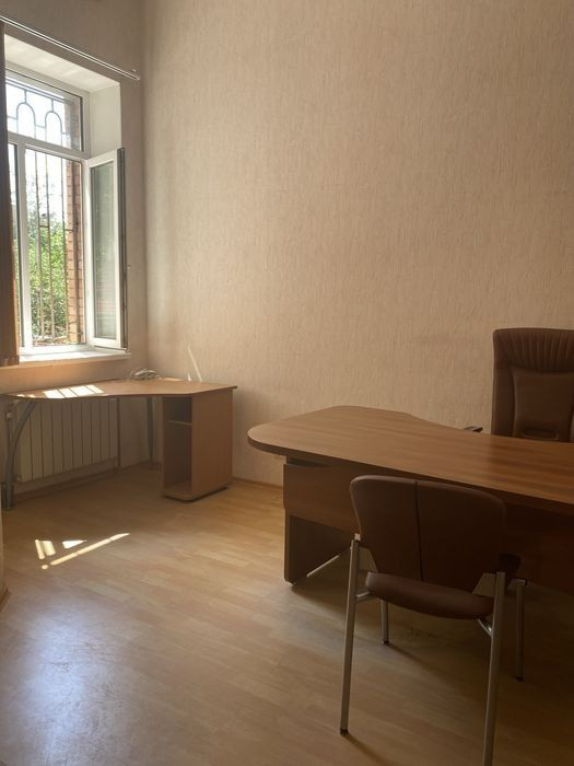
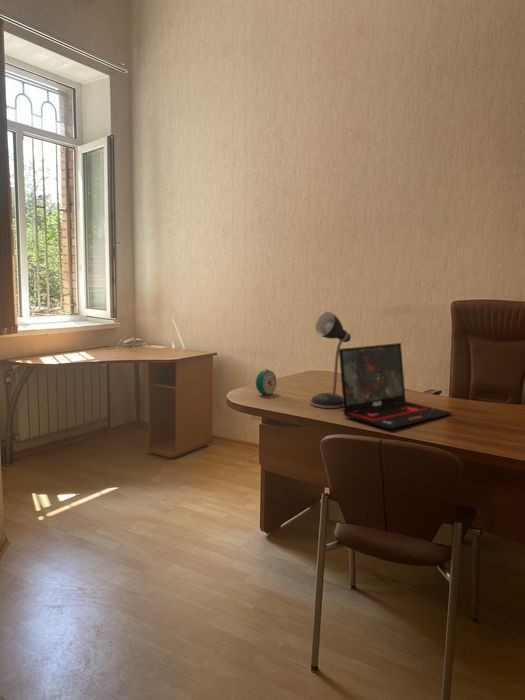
+ desk lamp [309,311,352,409]
+ laptop [338,342,453,430]
+ alarm clock [254,368,277,397]
